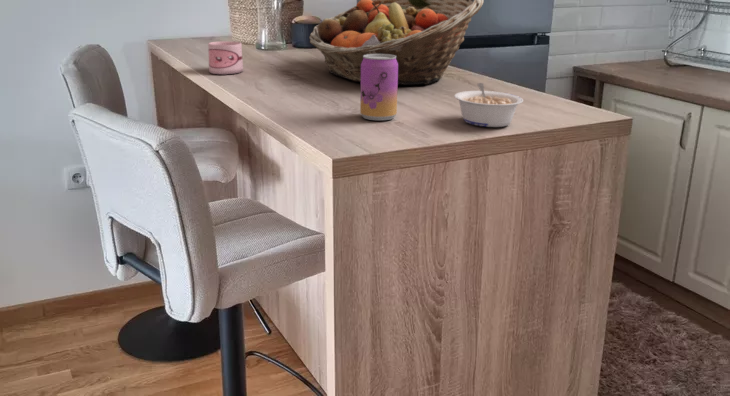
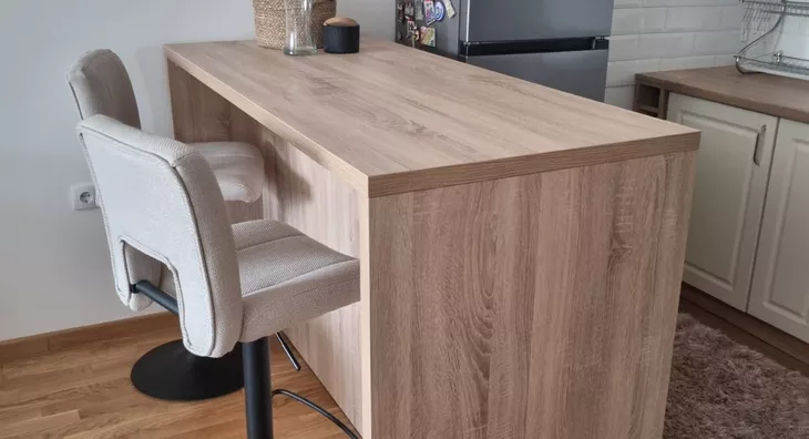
- beer can [359,54,399,121]
- fruit basket [308,0,485,86]
- mug [207,40,244,75]
- legume [453,82,524,128]
